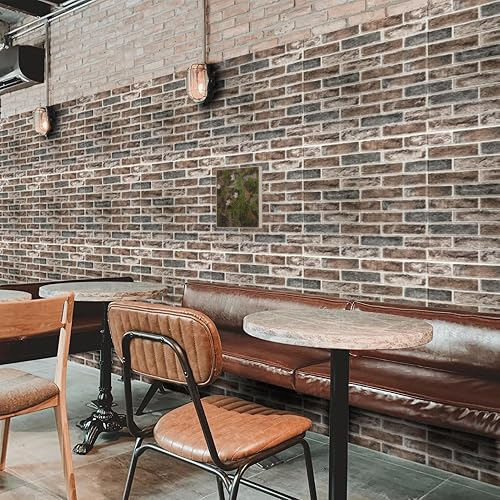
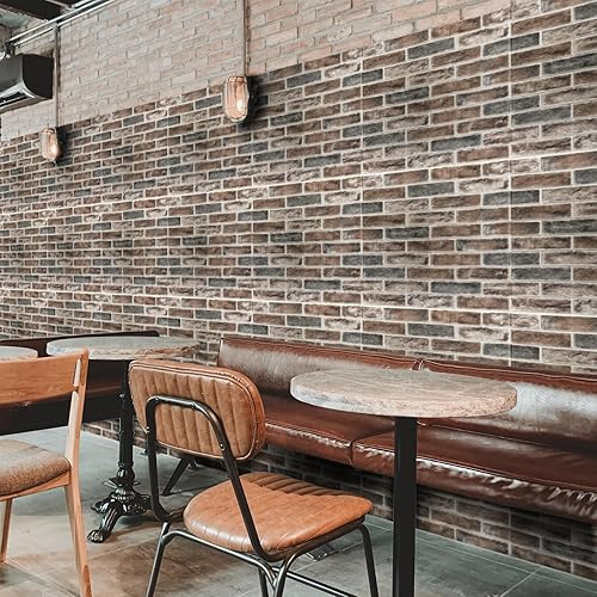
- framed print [215,165,263,229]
